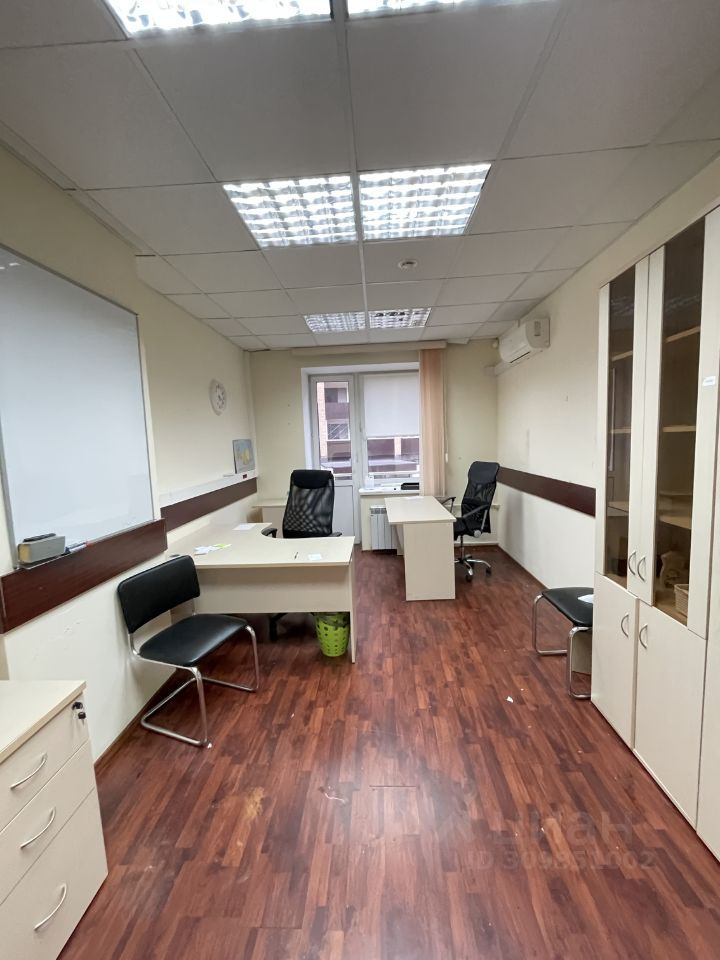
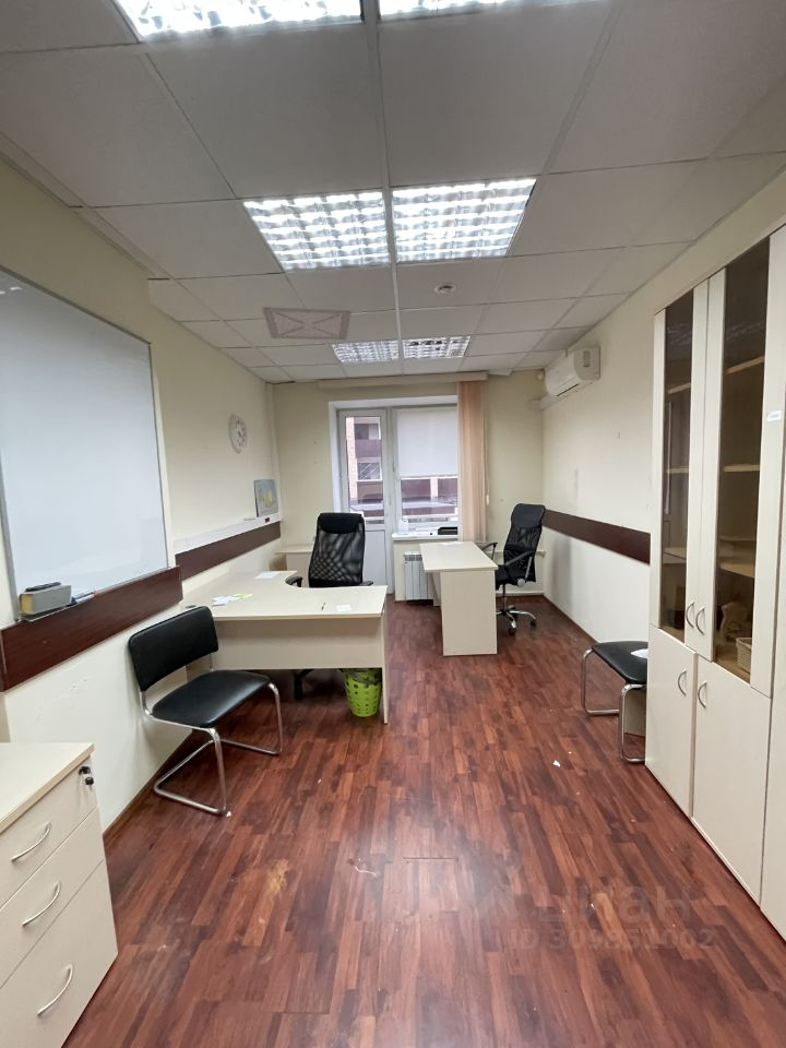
+ ceiling vent [260,306,354,341]
